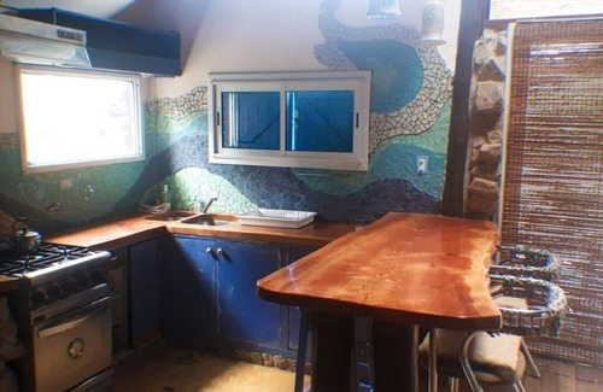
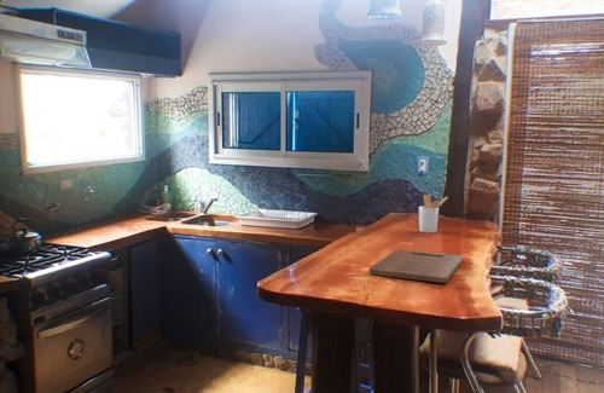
+ cutting board [368,249,465,284]
+ utensil holder [418,193,449,233]
